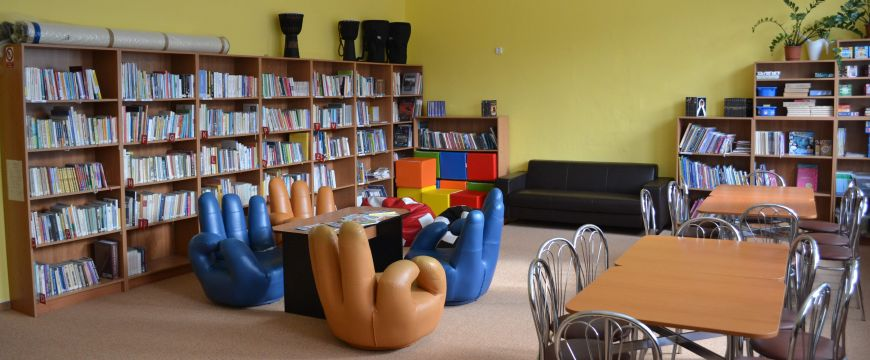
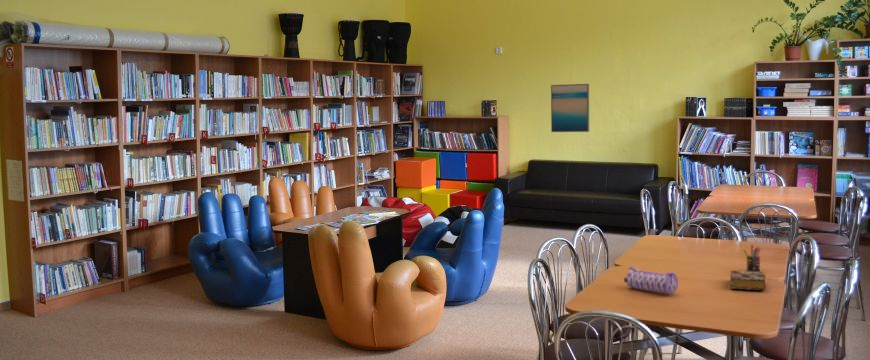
+ pen holder [742,244,762,272]
+ pencil case [623,266,679,295]
+ wall art [550,83,590,133]
+ book [729,270,766,291]
